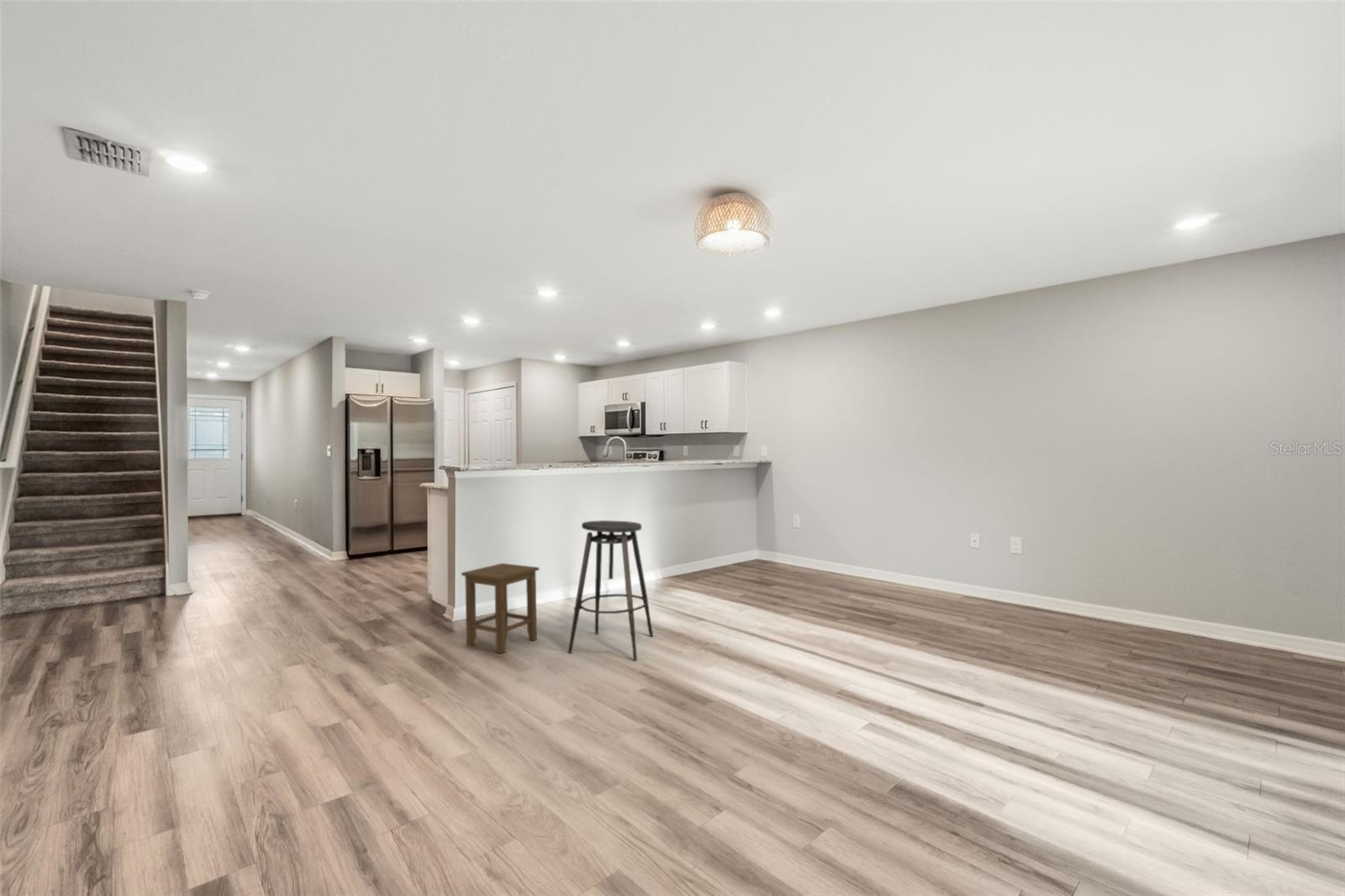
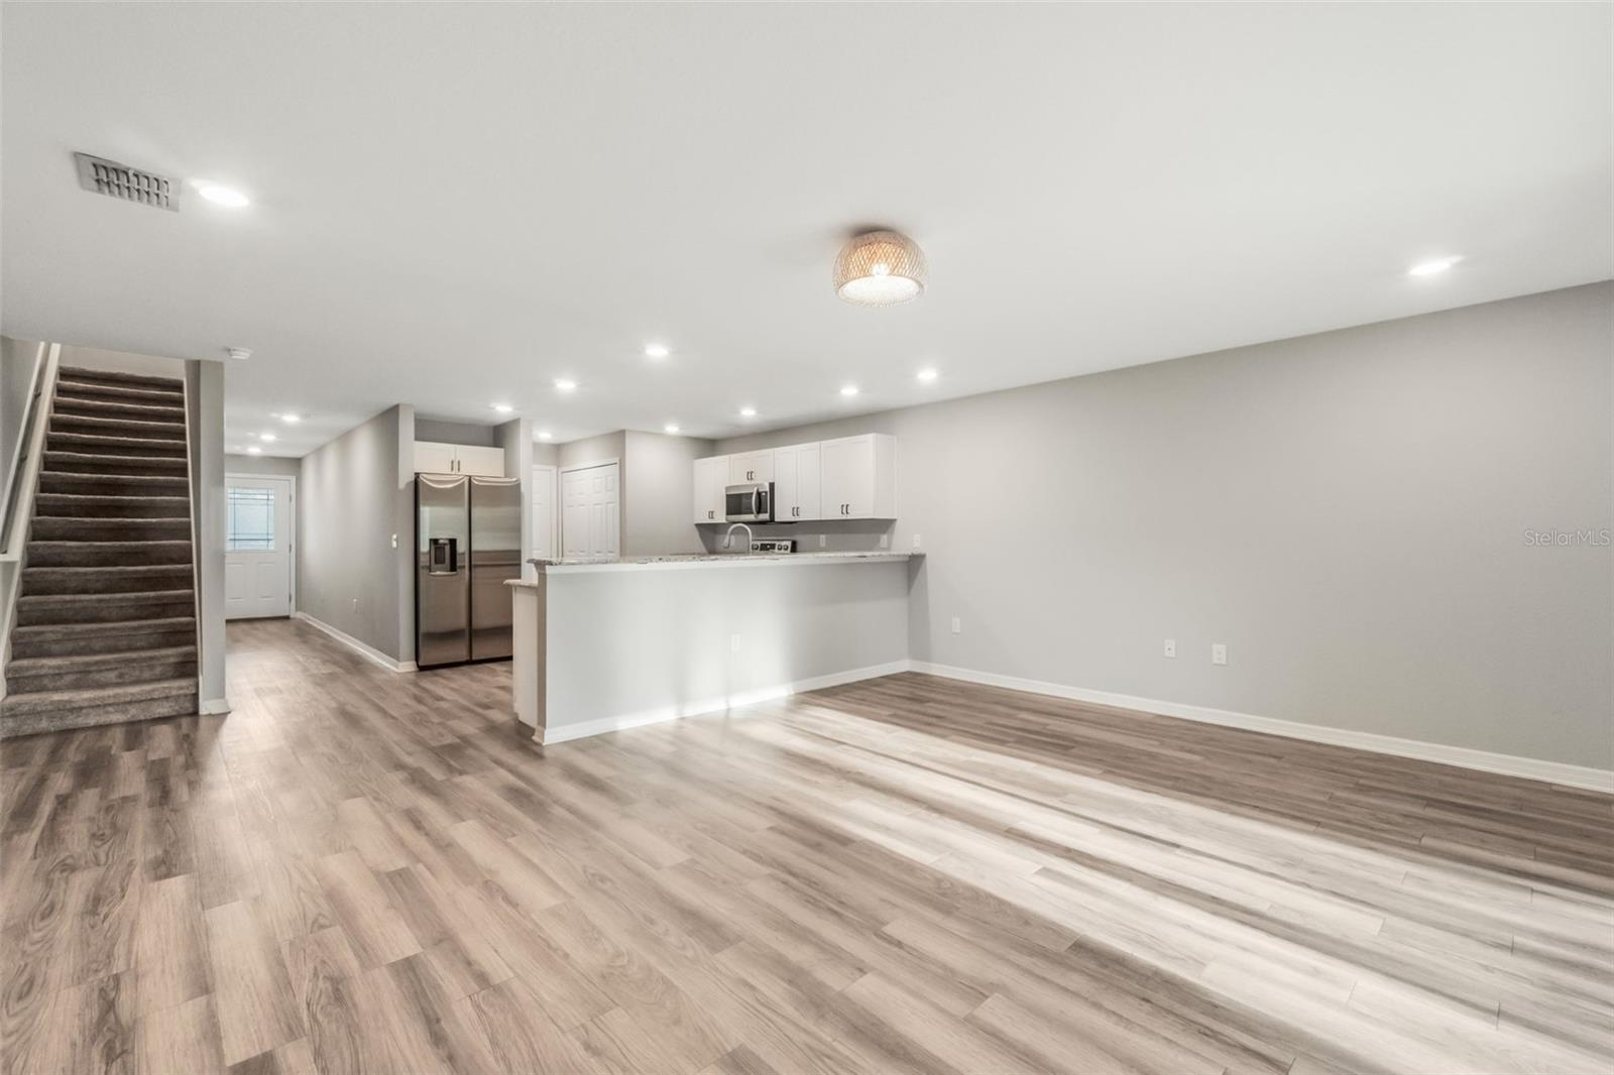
- stool [567,519,654,661]
- stool [461,562,540,654]
